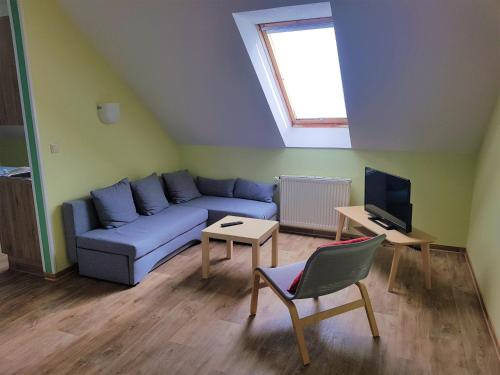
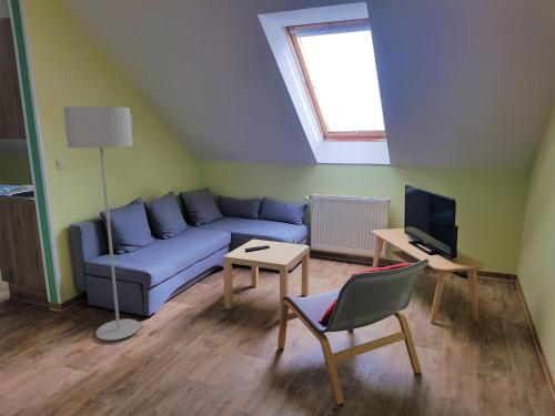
+ floor lamp [62,105,141,342]
